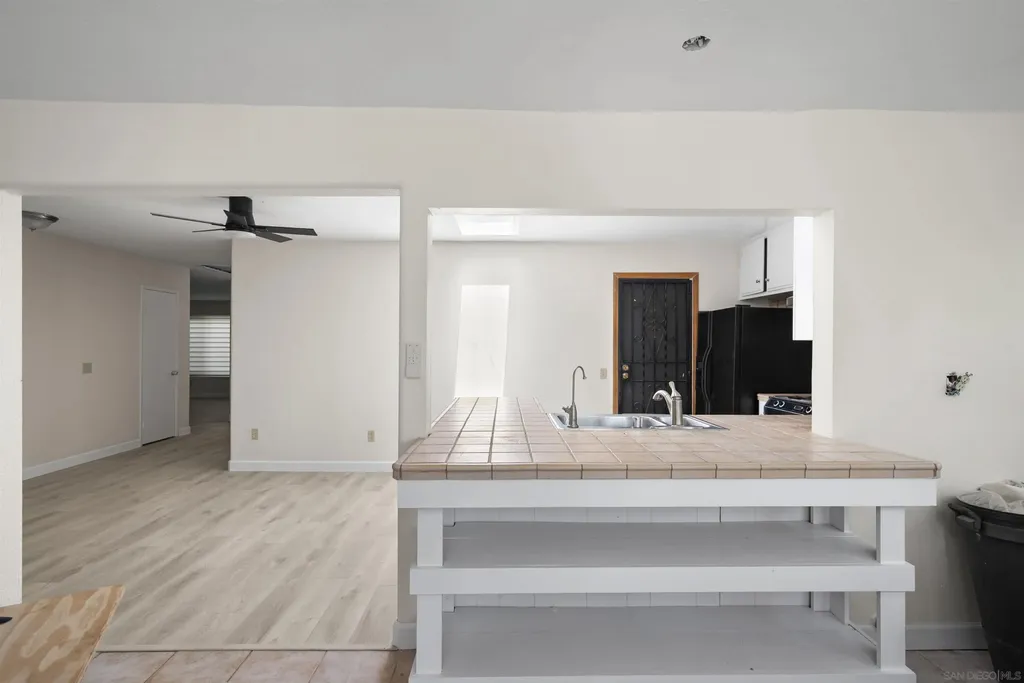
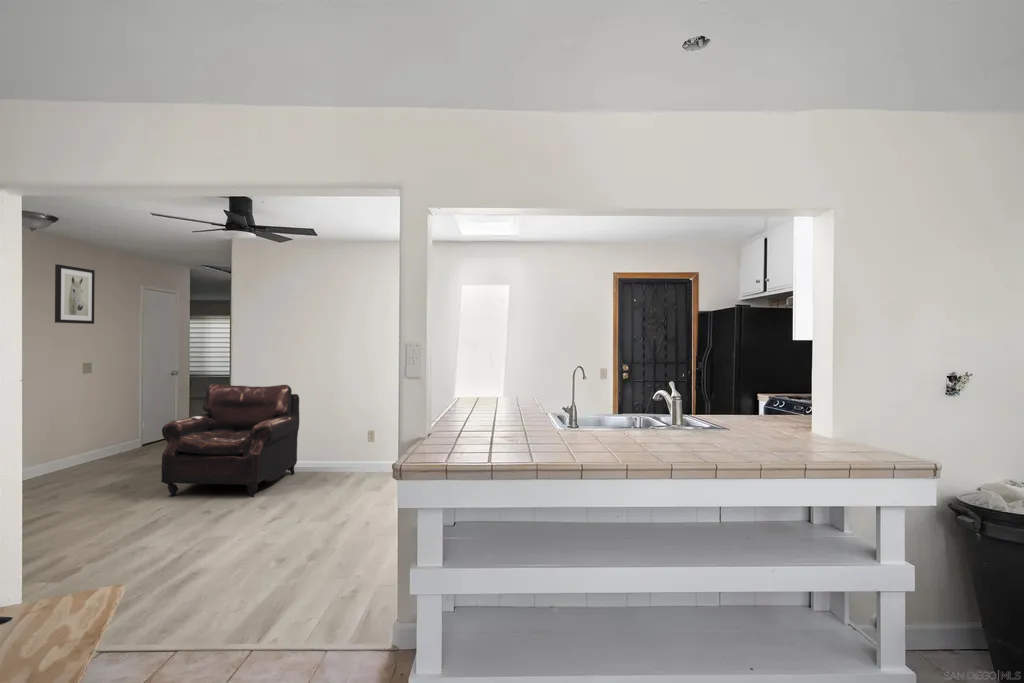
+ leather [160,383,300,498]
+ wall art [54,263,96,325]
